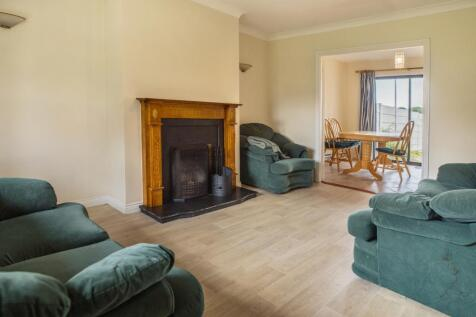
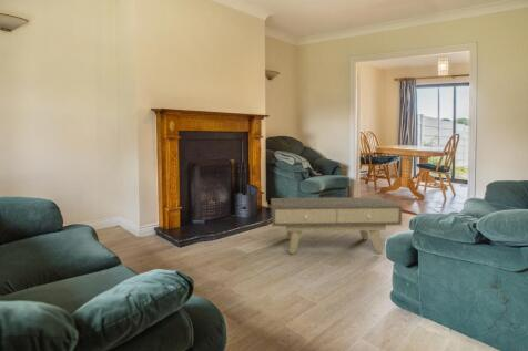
+ coffee table [270,196,403,255]
